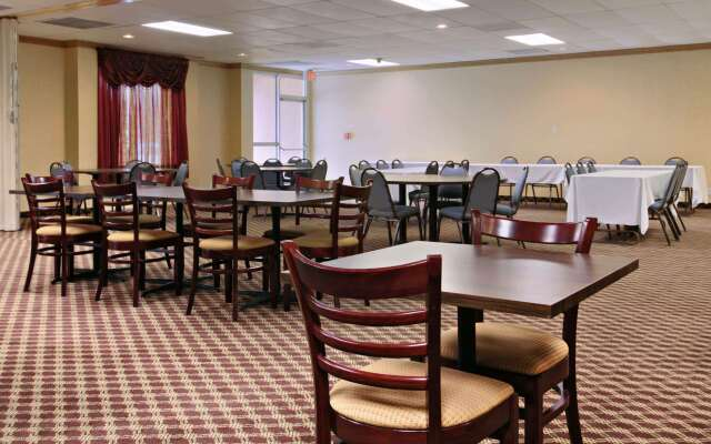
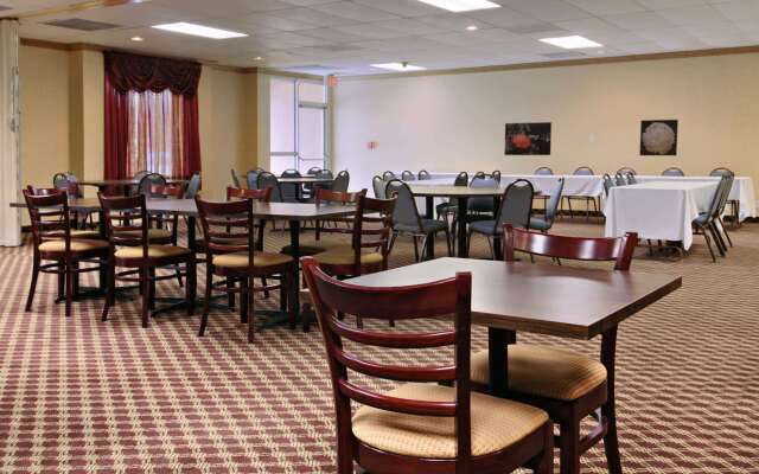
+ wall art [638,118,680,156]
+ wall art [503,121,553,156]
